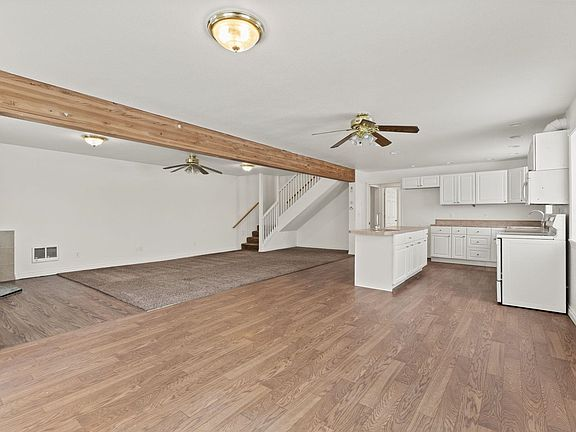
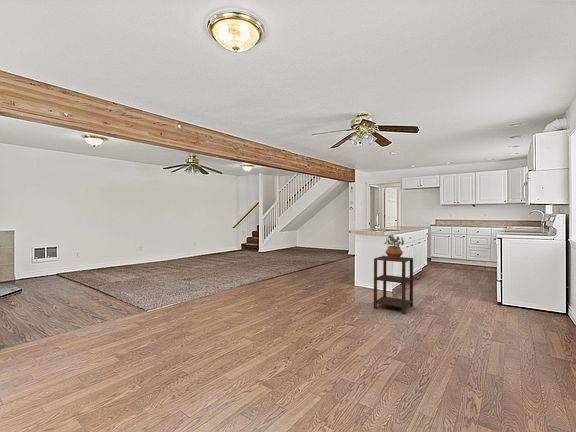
+ side table [373,255,414,315]
+ potted plant [384,234,405,259]
